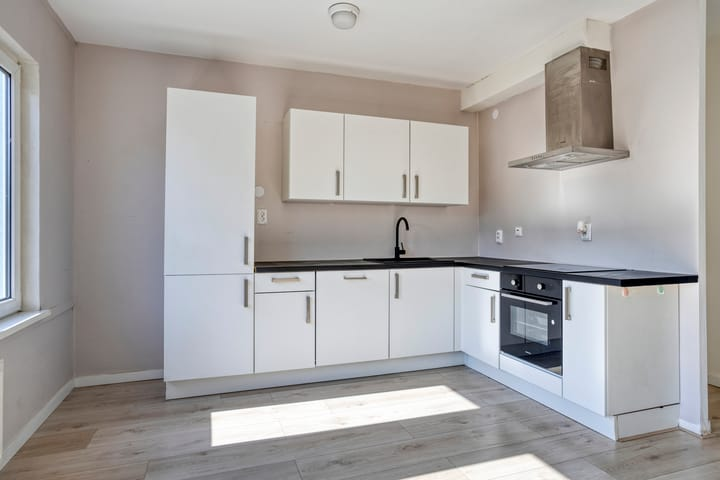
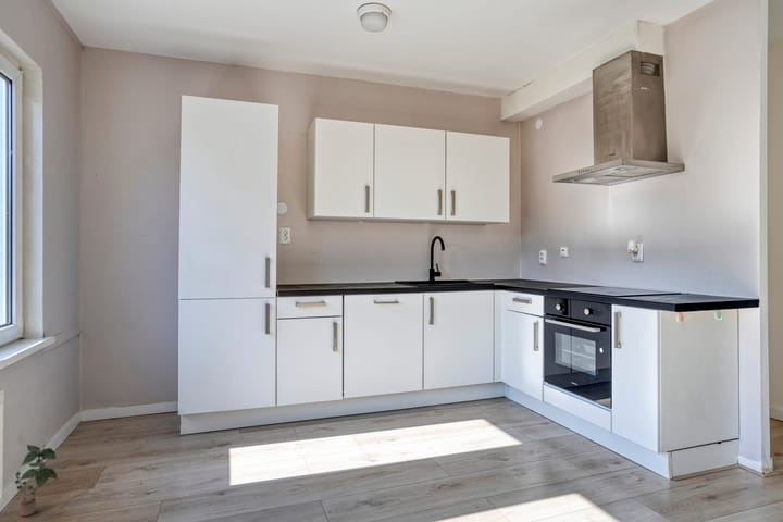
+ potted plant [14,444,59,517]
